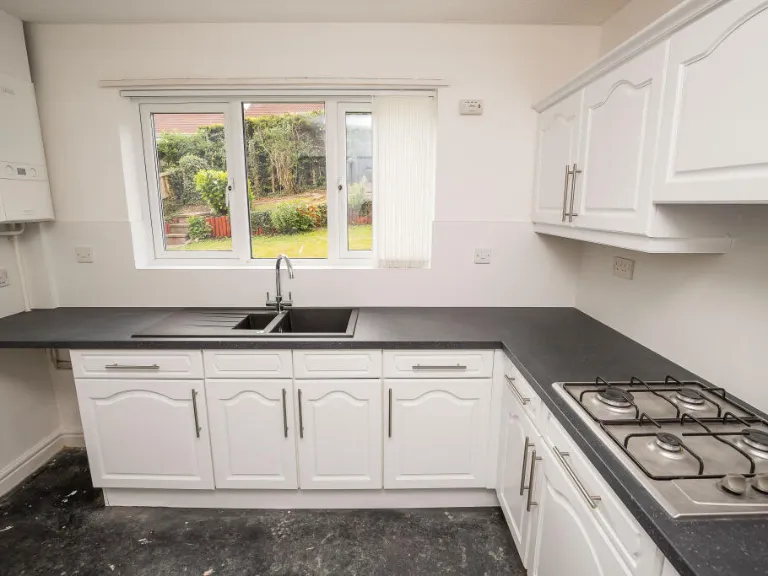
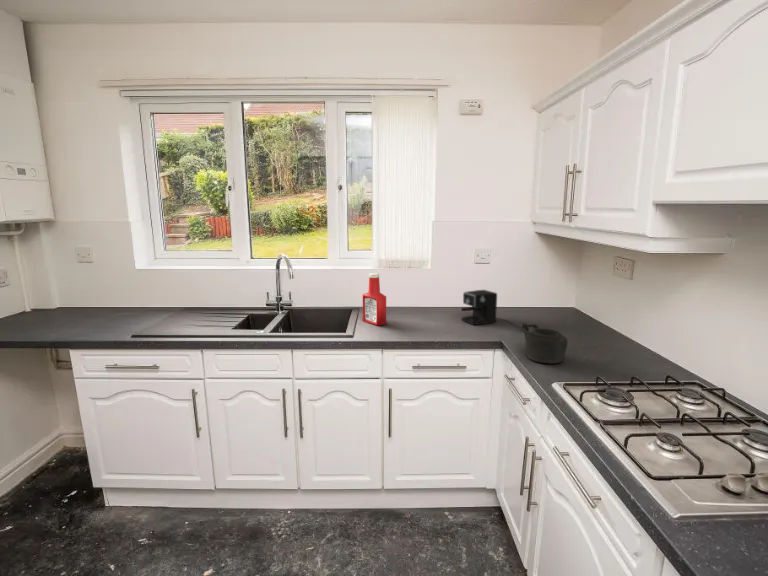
+ soap bottle [362,272,387,327]
+ coffee maker [459,289,524,330]
+ teapot [520,321,568,364]
